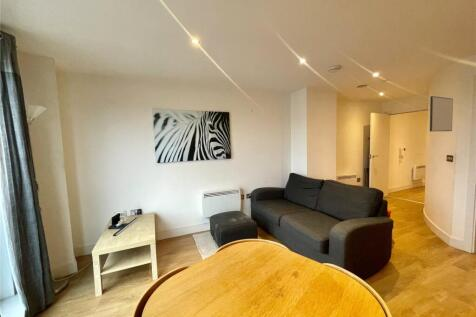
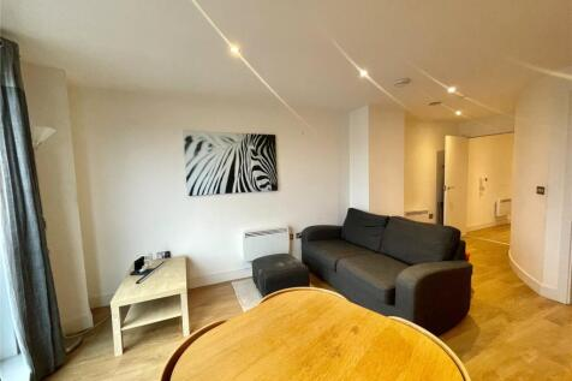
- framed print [429,95,454,133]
